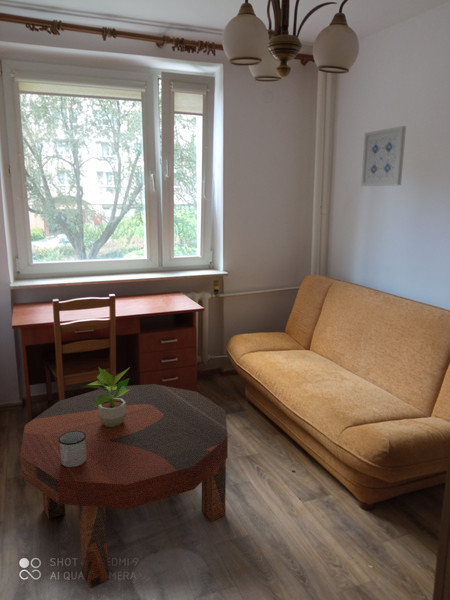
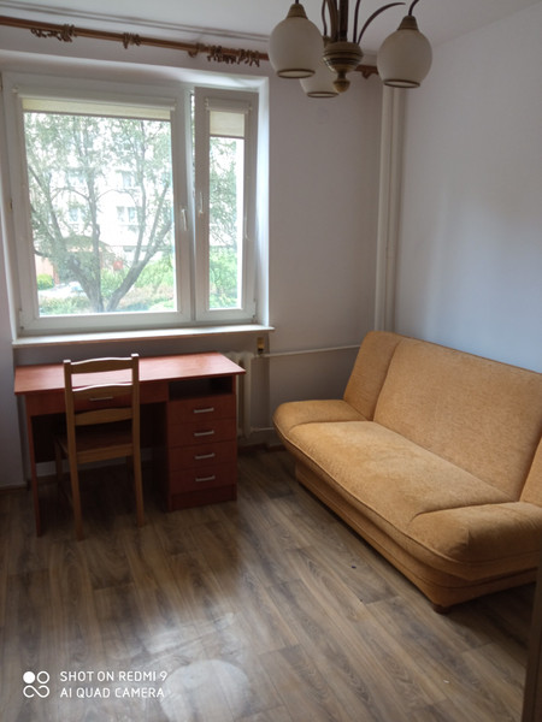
- coffee table [19,383,229,589]
- wall art [360,125,407,187]
- mug [59,431,86,467]
- potted plant [79,366,130,427]
